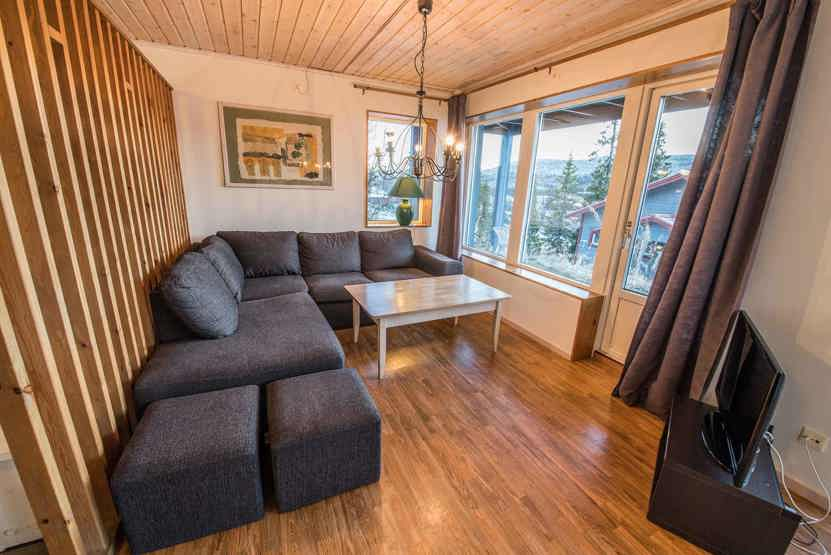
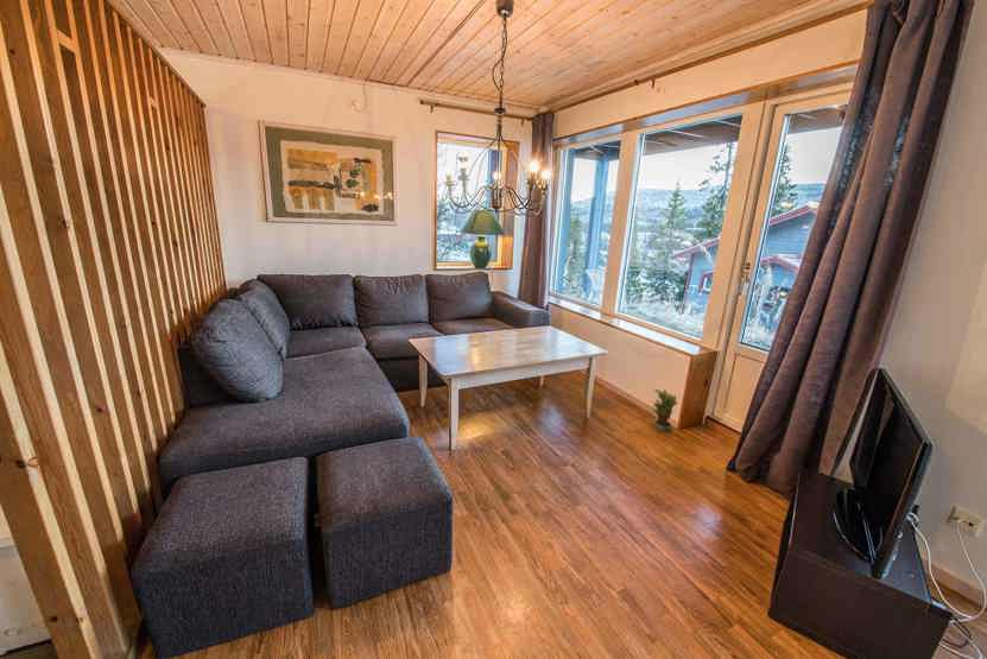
+ potted plant [651,387,678,432]
